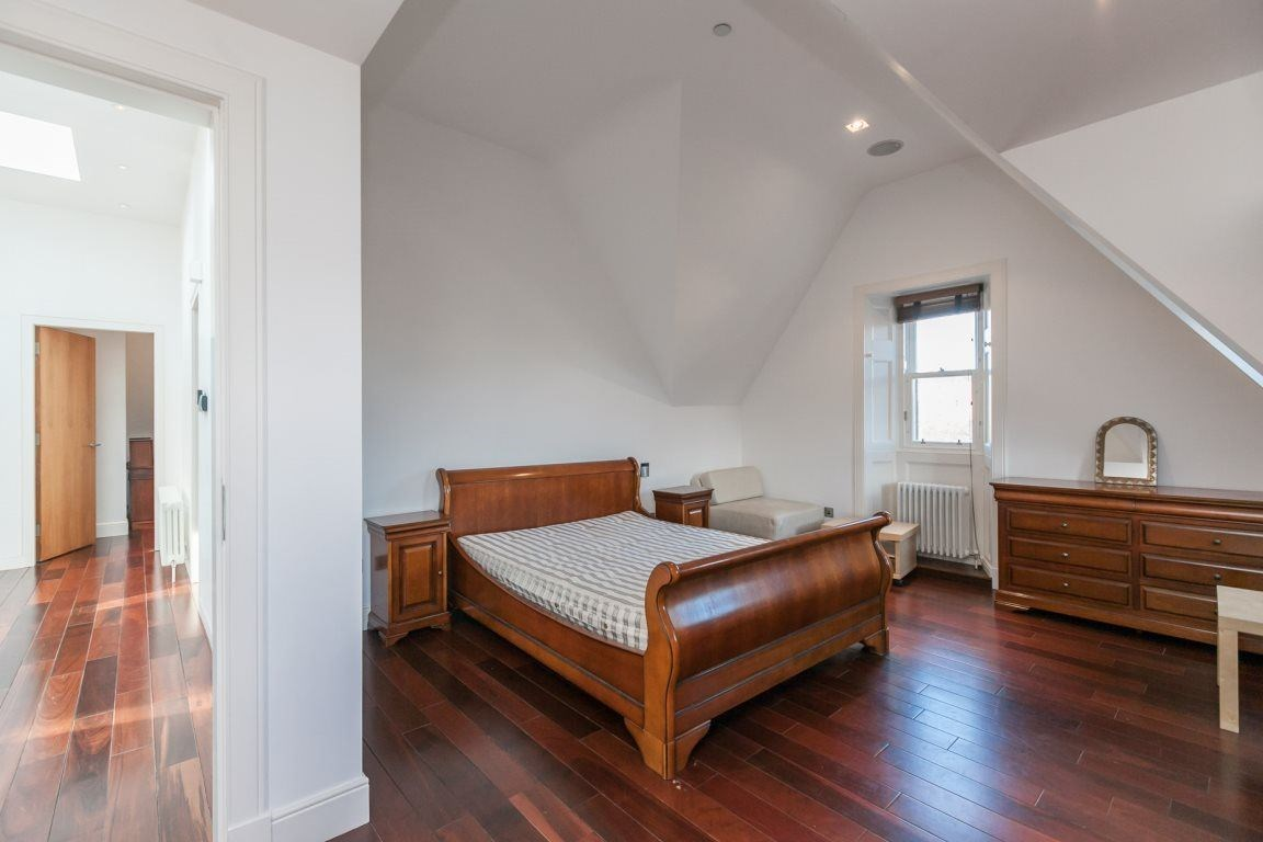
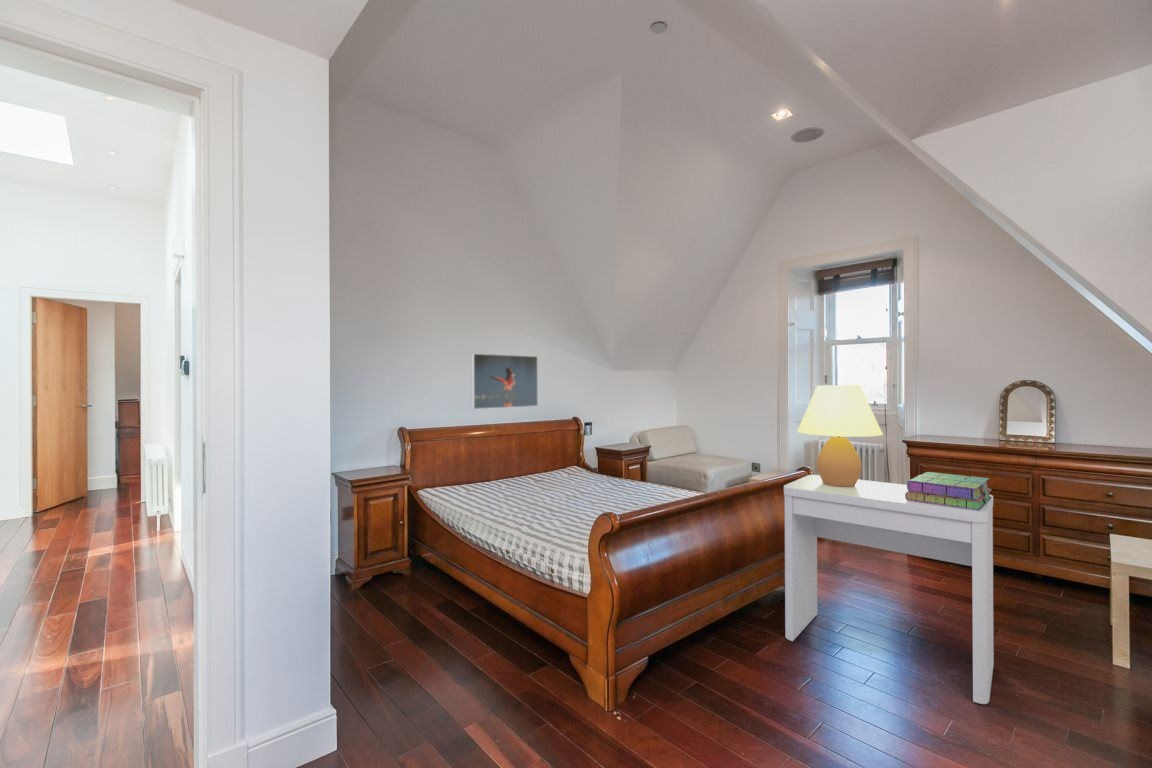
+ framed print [471,353,539,410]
+ desk [783,474,995,705]
+ stack of books [905,471,993,510]
+ table lamp [797,384,884,487]
